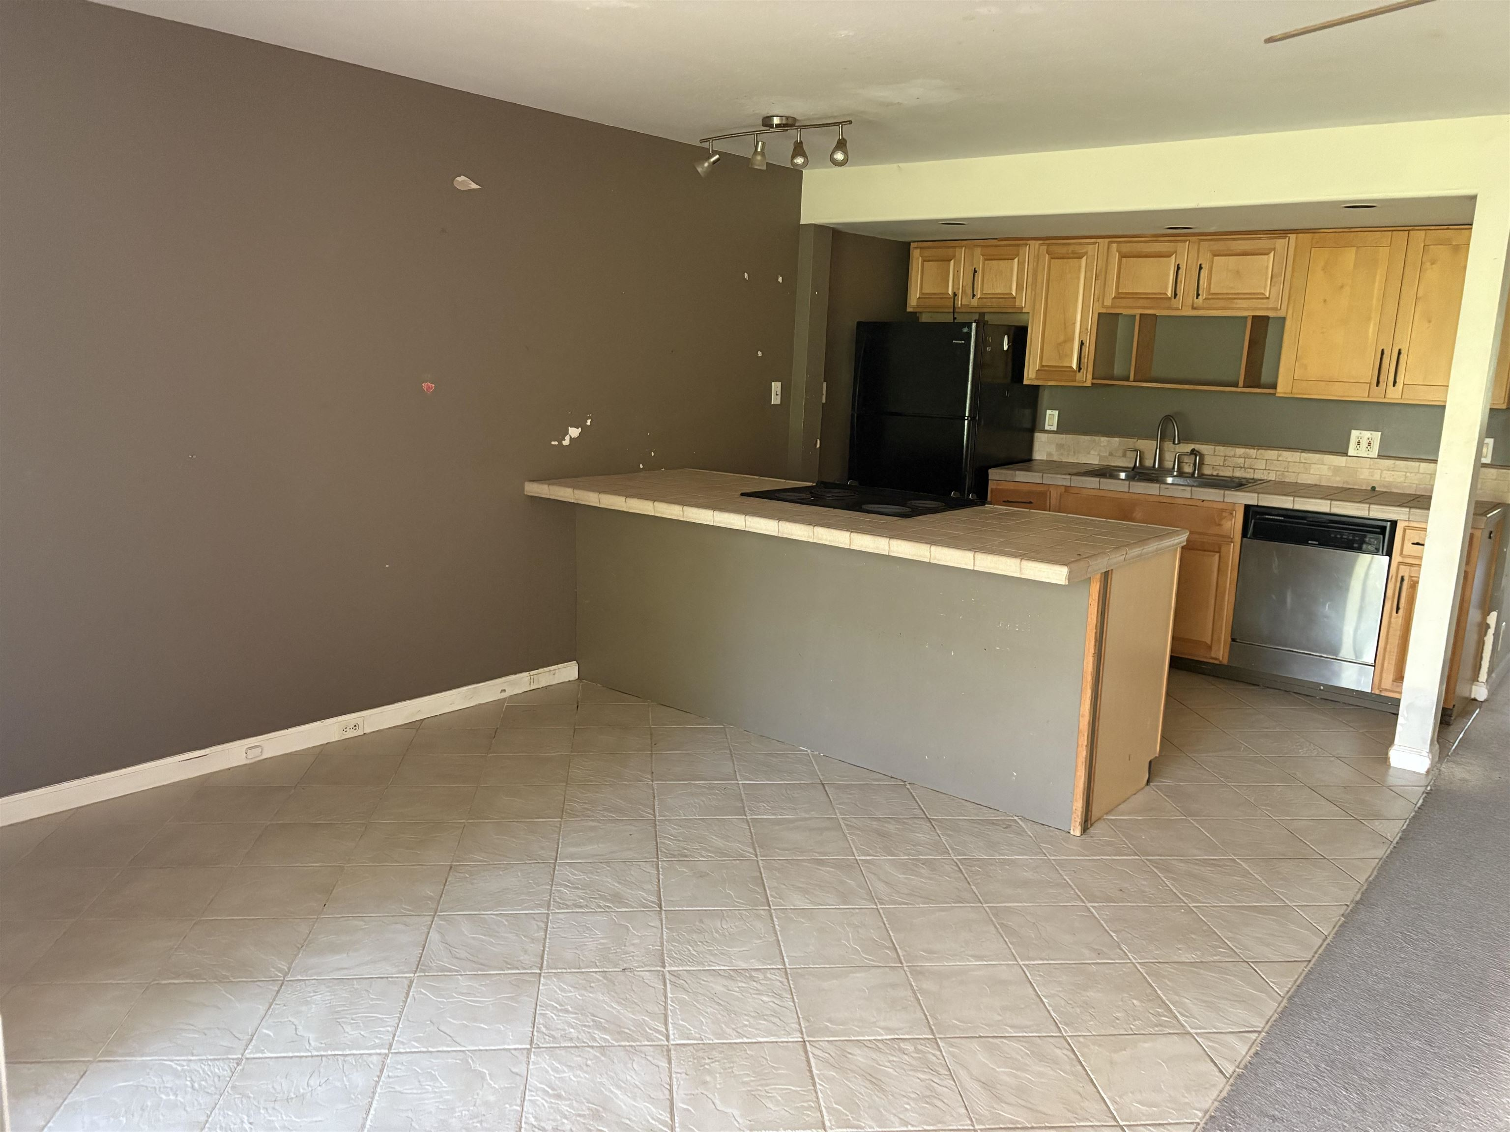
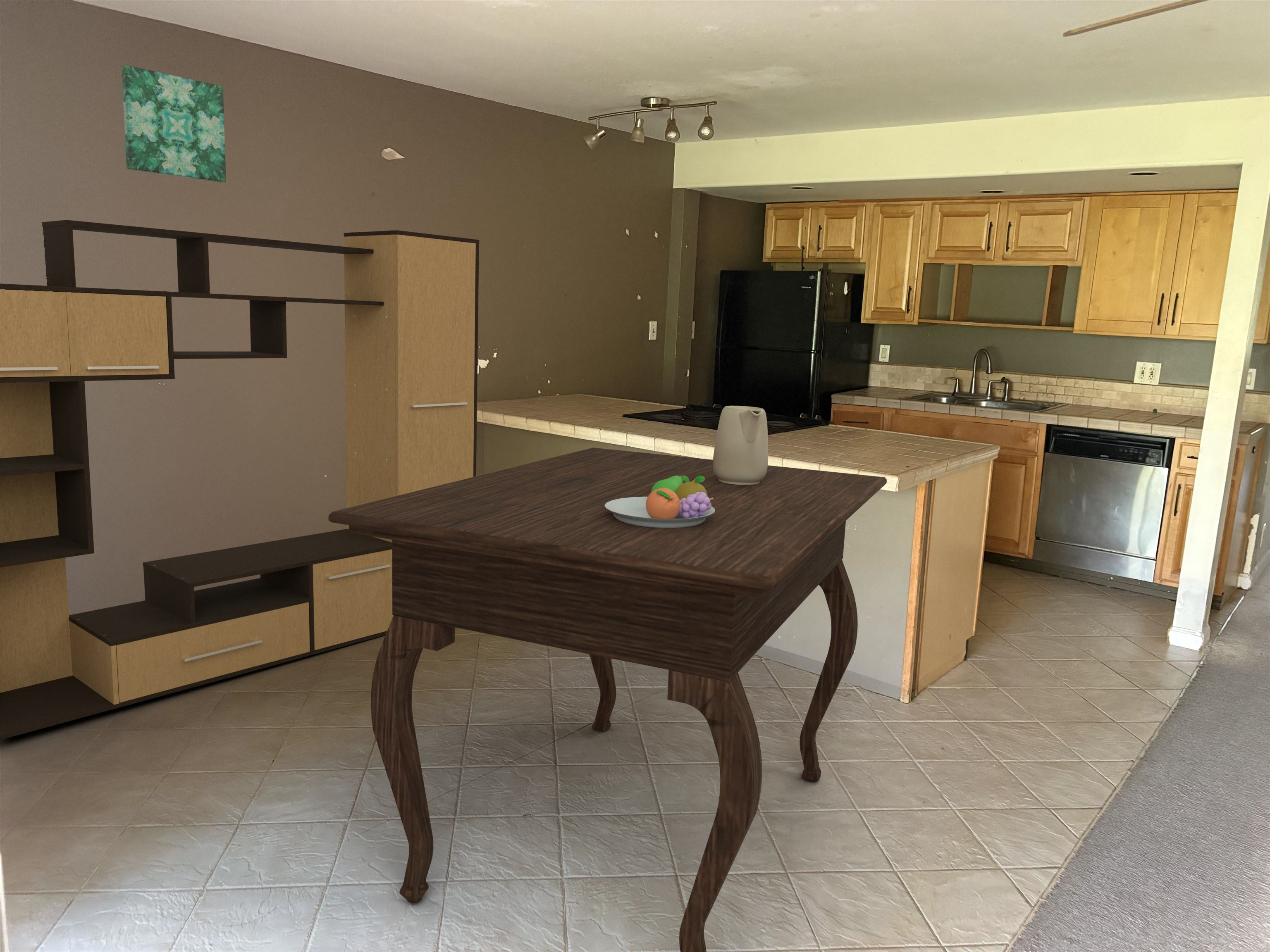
+ fruit bowl [605,476,715,528]
+ media console [0,219,480,740]
+ pitcher [713,405,769,485]
+ wall art [121,65,227,183]
+ dining table [328,447,887,952]
